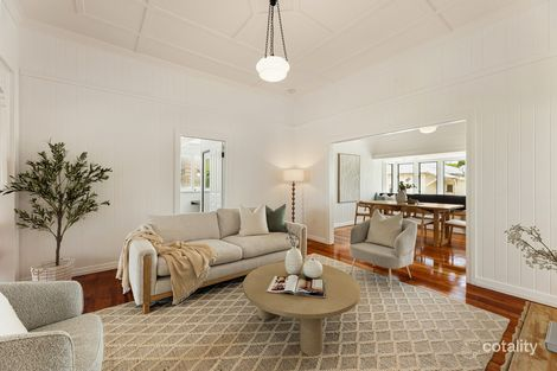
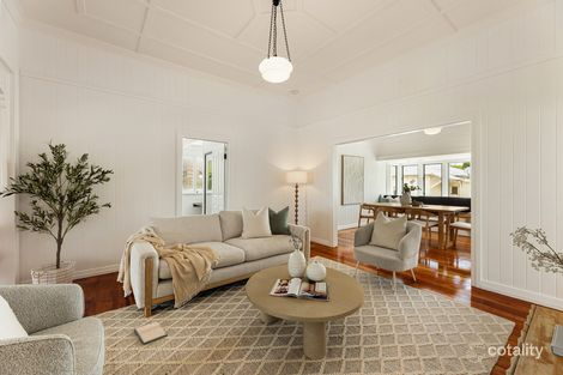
+ hardback book [133,320,168,345]
